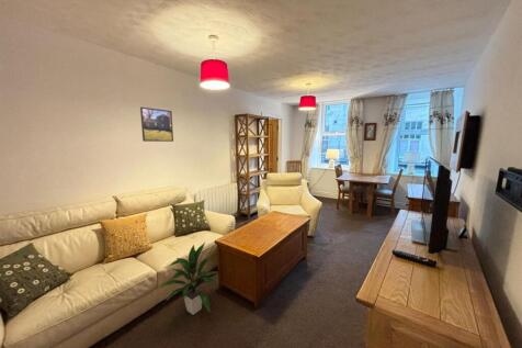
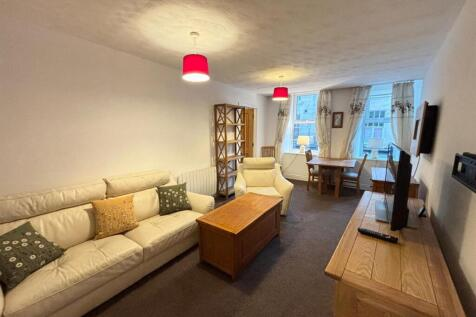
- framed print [139,106,174,143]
- indoor plant [159,242,217,315]
